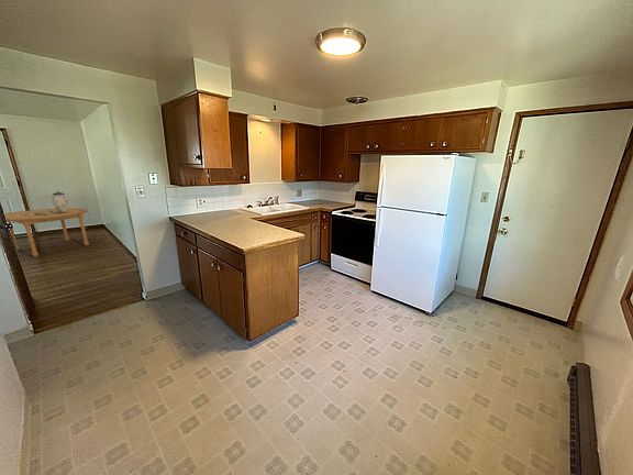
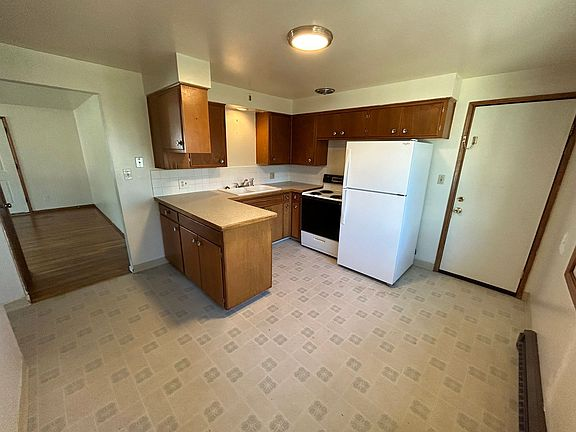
- dining table [3,207,90,258]
- decorative urn [49,190,69,212]
